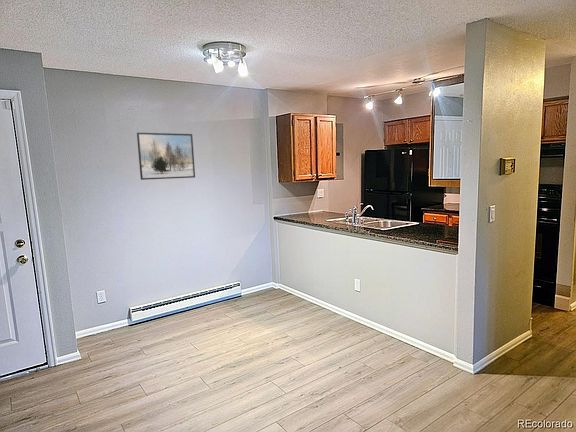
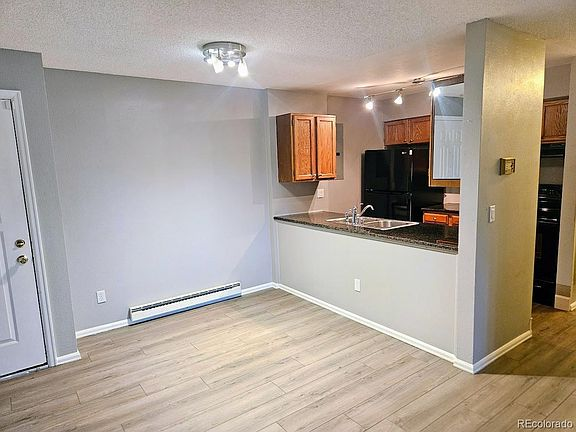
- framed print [136,132,196,181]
